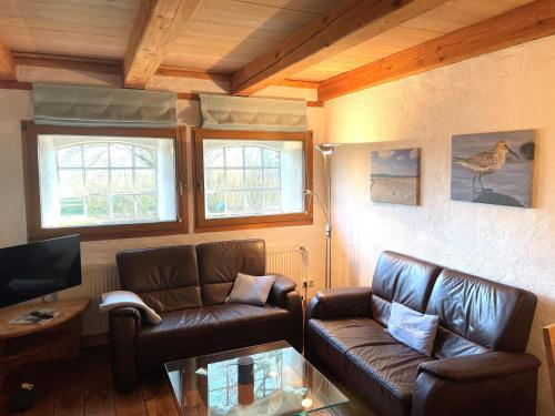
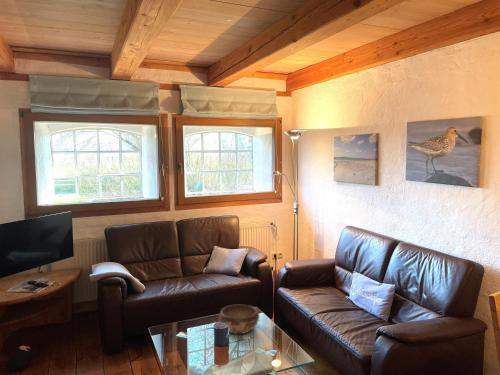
+ decorative bowl [218,304,260,335]
